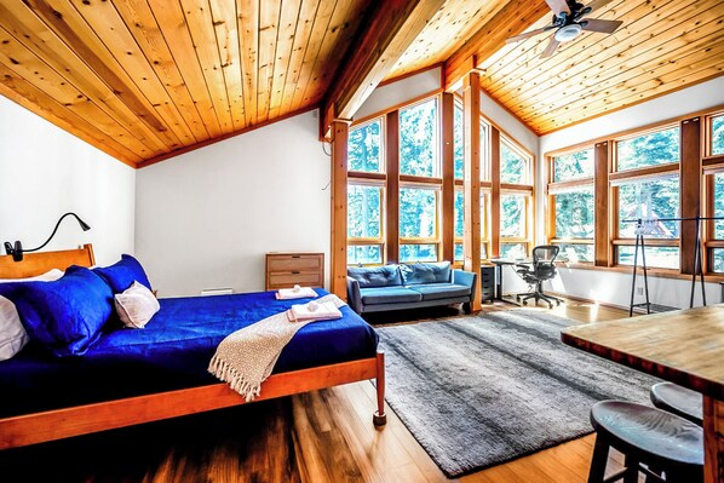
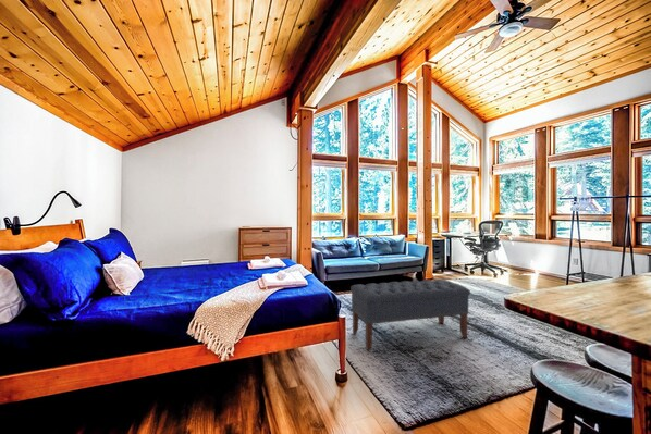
+ bench [349,278,471,351]
